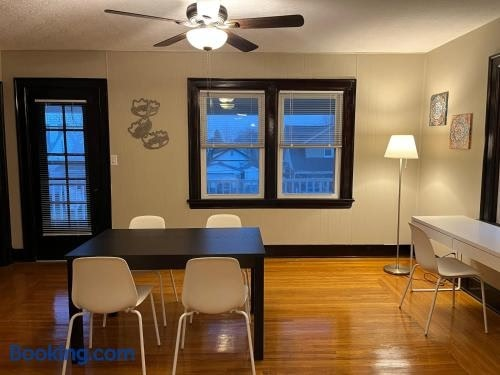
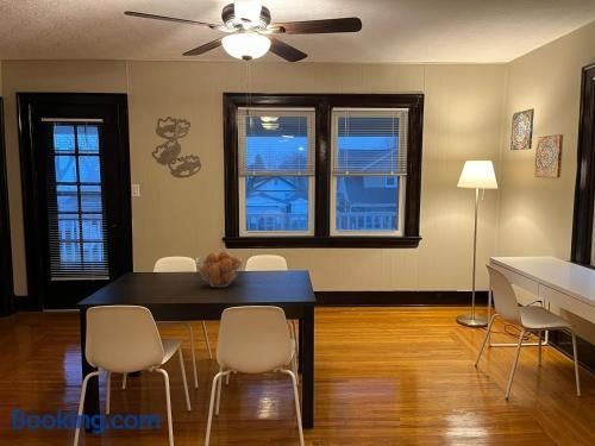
+ fruit basket [195,250,243,288]
